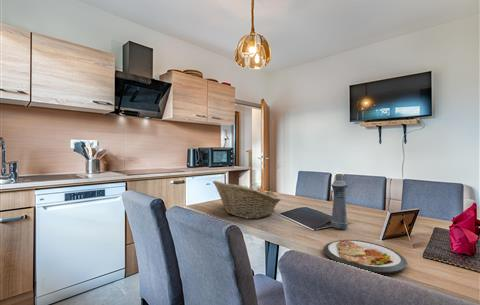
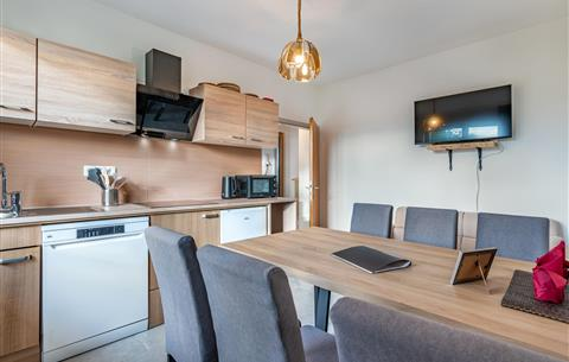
- bottle [330,173,349,230]
- fruit basket [212,180,282,220]
- dish [323,239,408,274]
